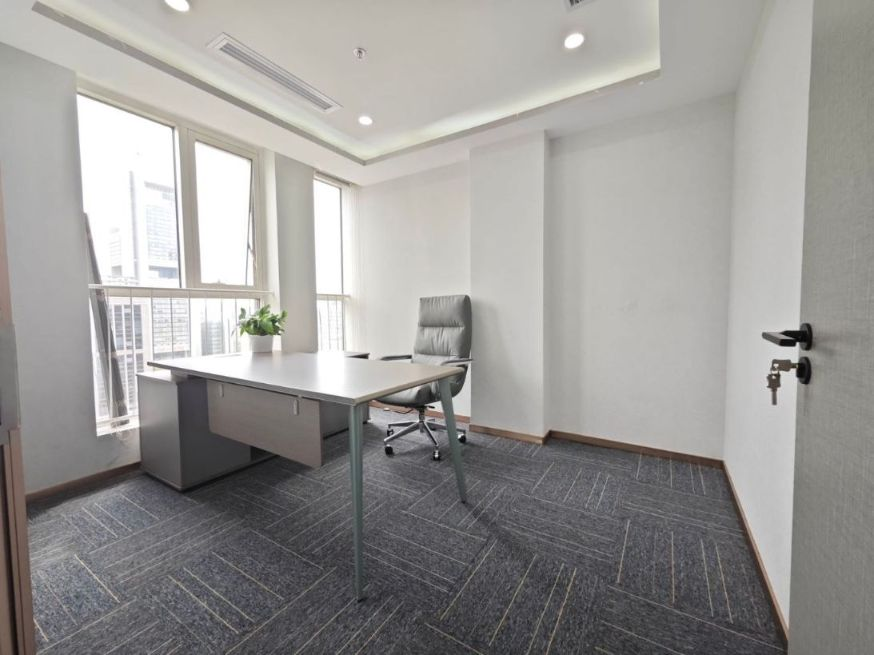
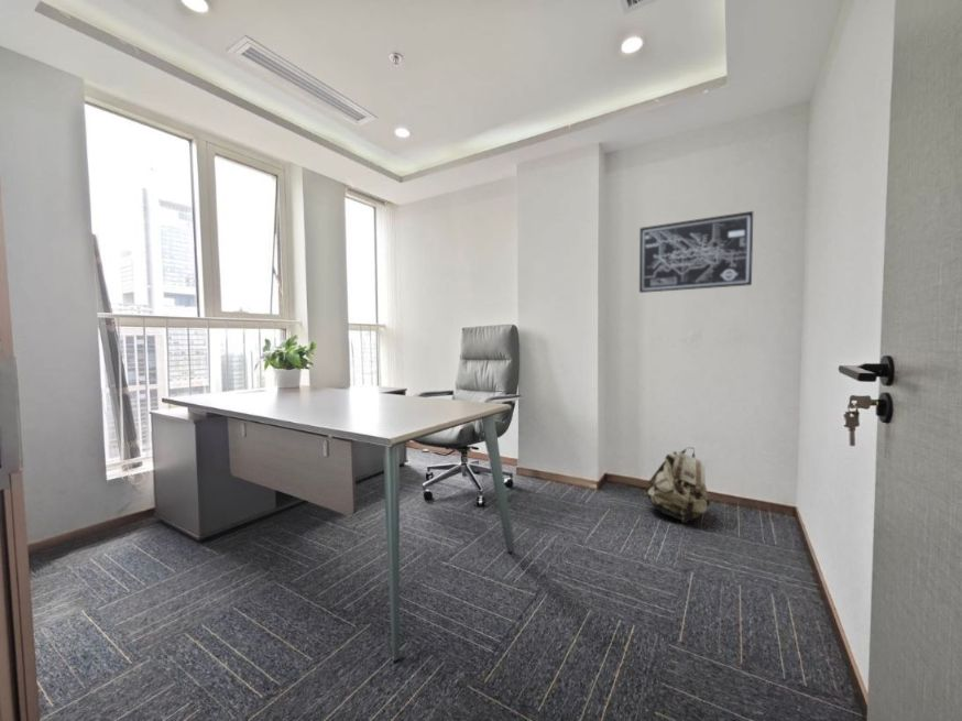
+ backpack [642,446,711,524]
+ wall art [638,210,754,294]
